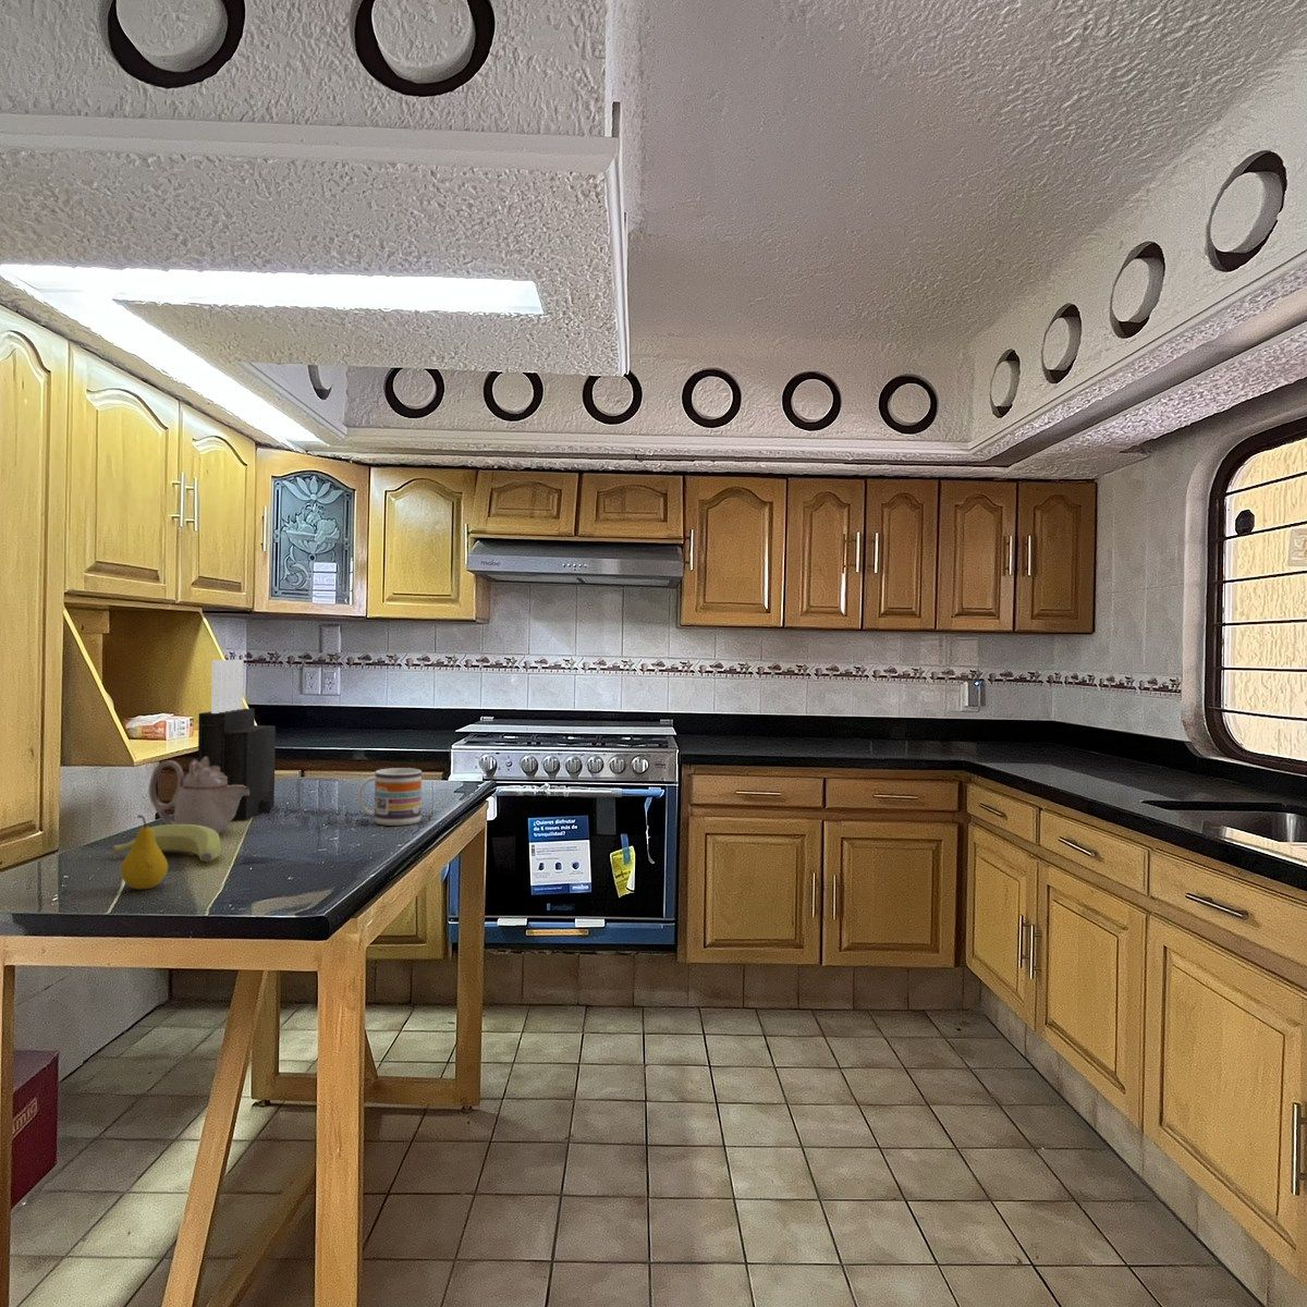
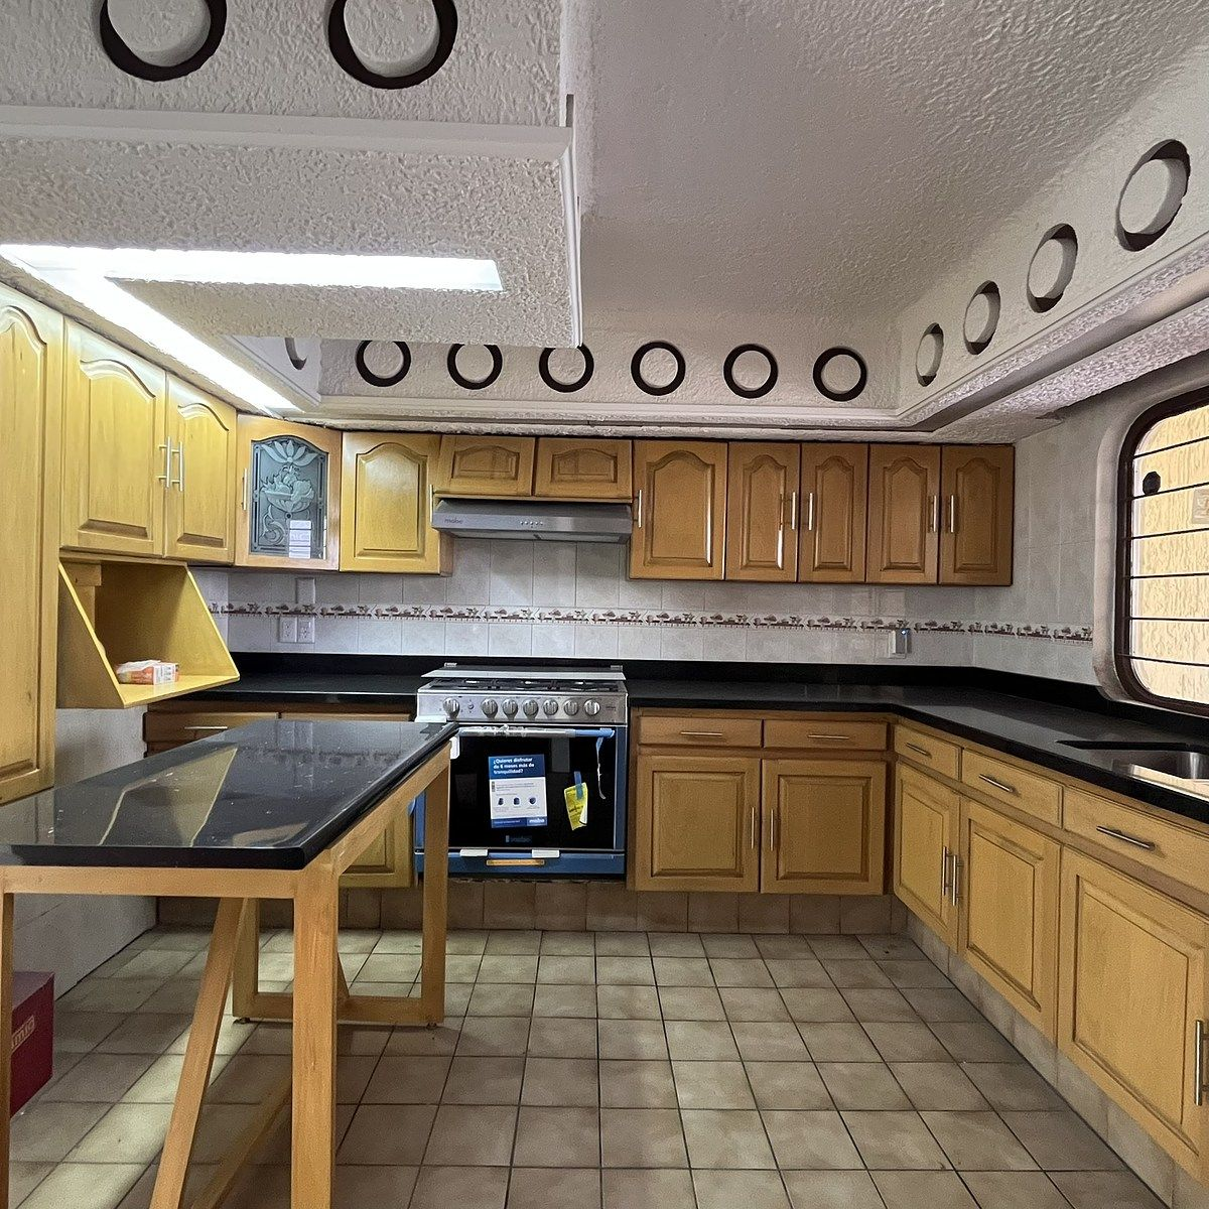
- knife block [197,659,276,820]
- teapot [148,756,249,835]
- fruit [120,814,169,889]
- banana [111,823,223,863]
- mug [357,767,423,827]
